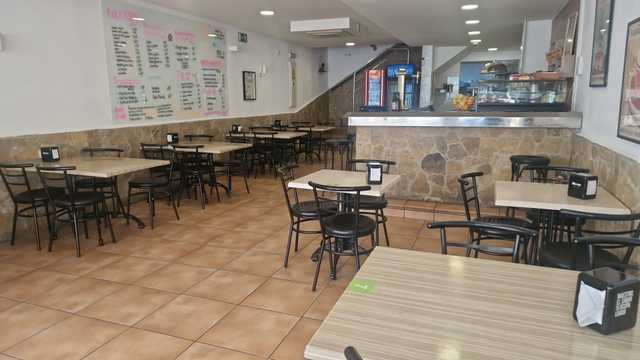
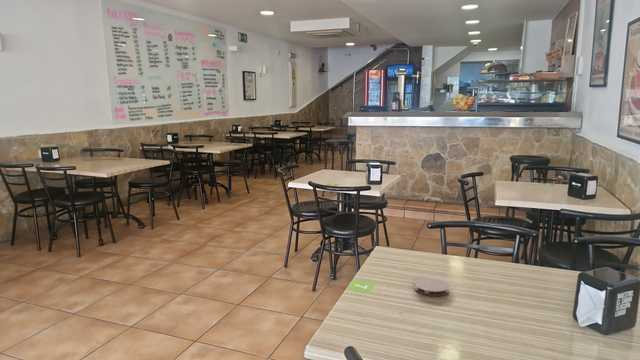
+ coaster [413,277,450,297]
